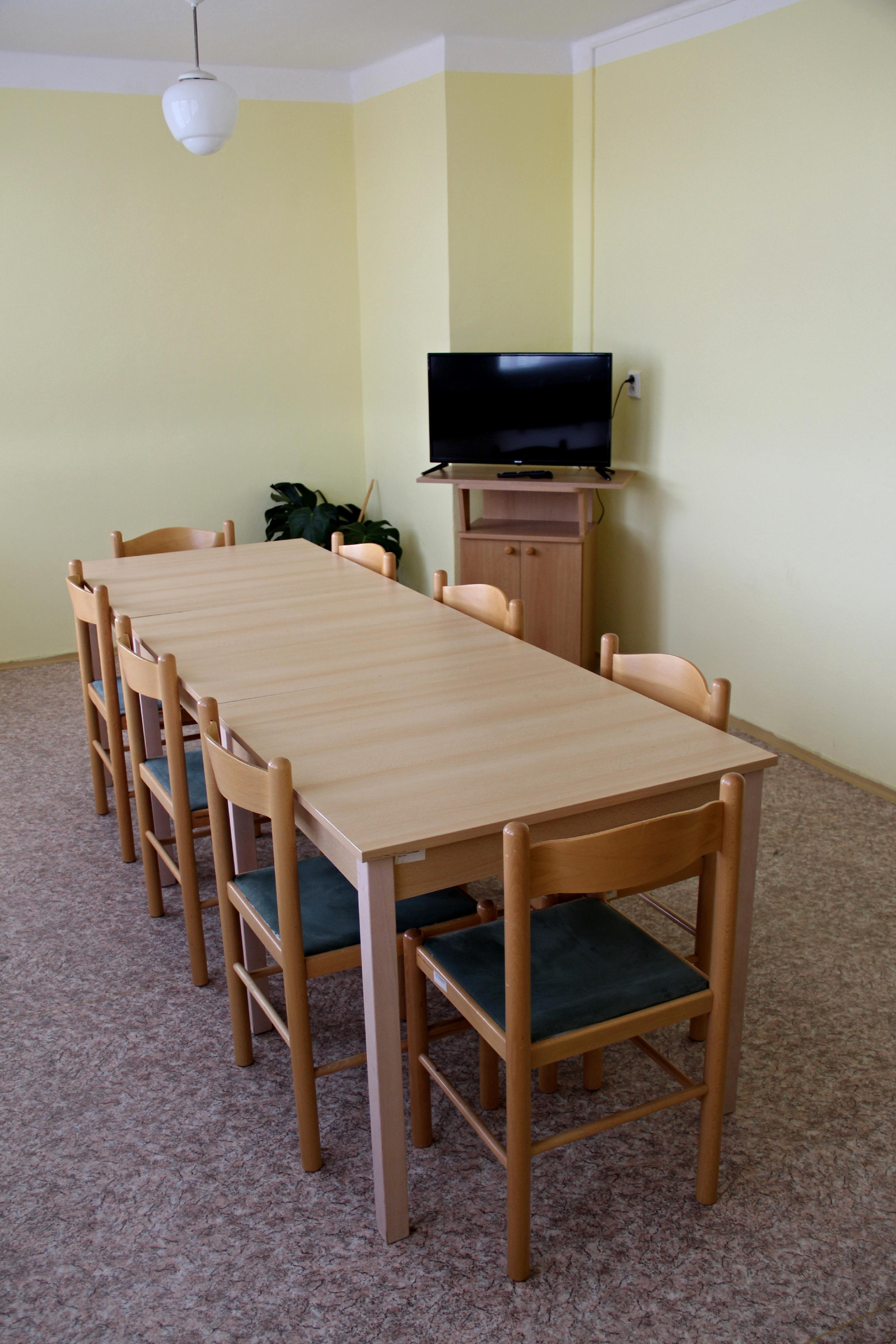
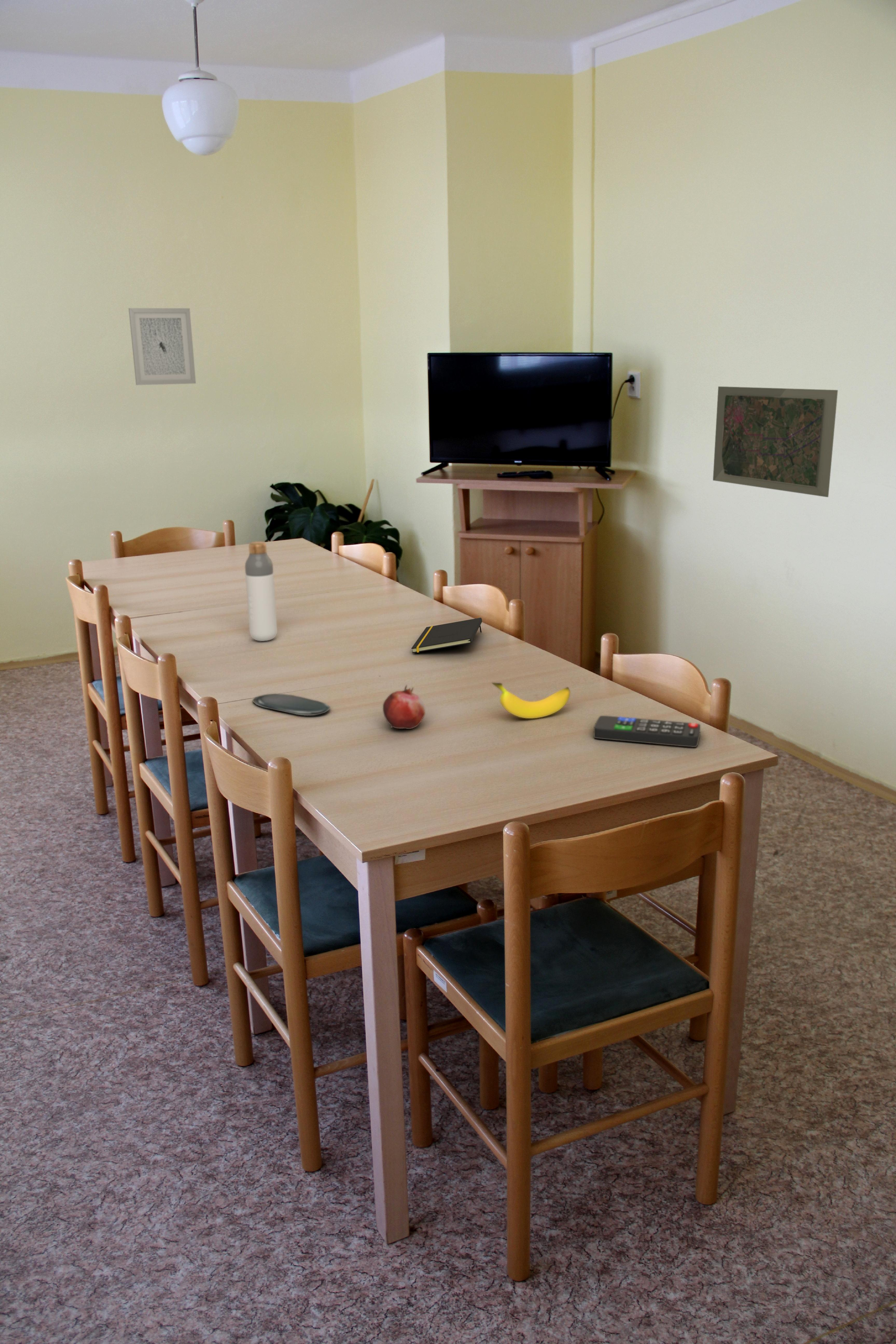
+ wall art [128,308,196,386]
+ bottle [245,541,278,641]
+ remote control [594,715,701,747]
+ oval tray [252,693,330,716]
+ fruit [383,684,426,729]
+ notepad [411,618,482,653]
+ banana [491,682,571,719]
+ road map [713,386,838,497]
